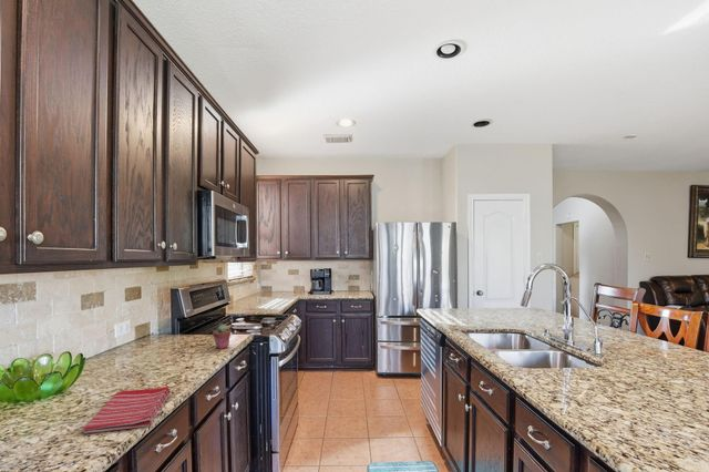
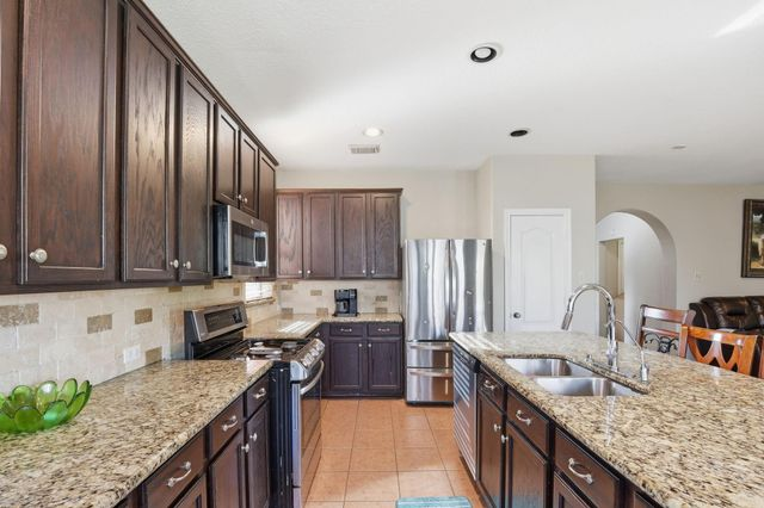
- dish towel [81,386,171,434]
- potted succulent [212,324,233,350]
